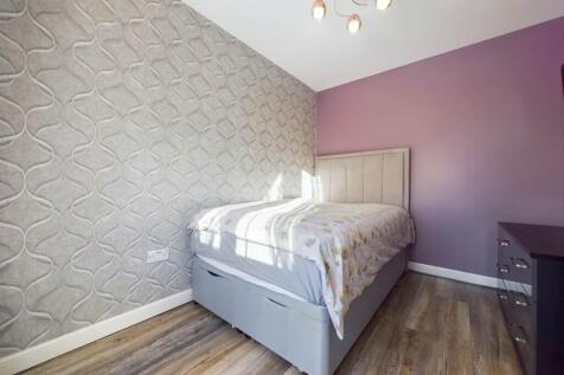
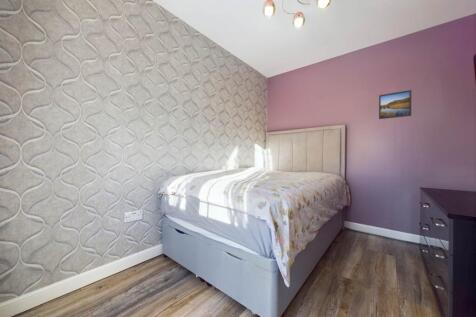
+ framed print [378,89,412,120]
